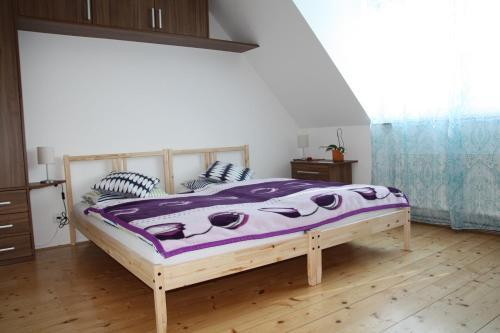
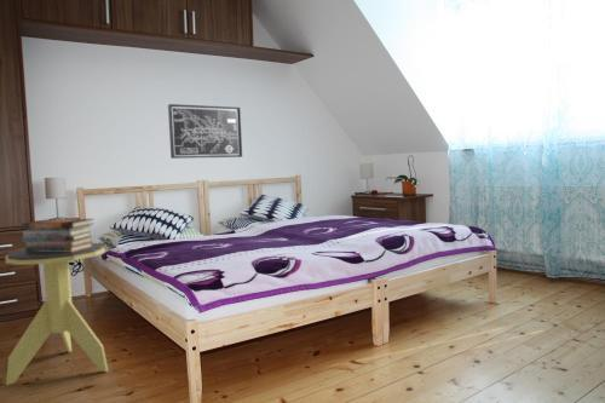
+ book stack [21,218,96,252]
+ wall art [167,103,243,160]
+ side table [5,242,109,386]
